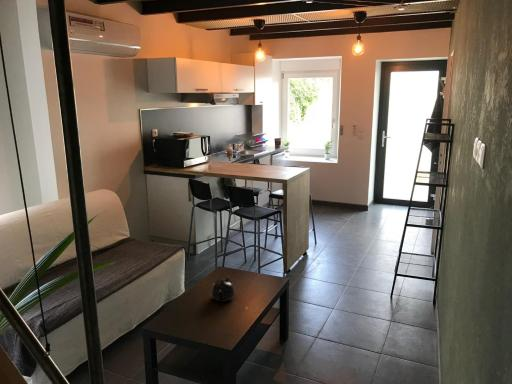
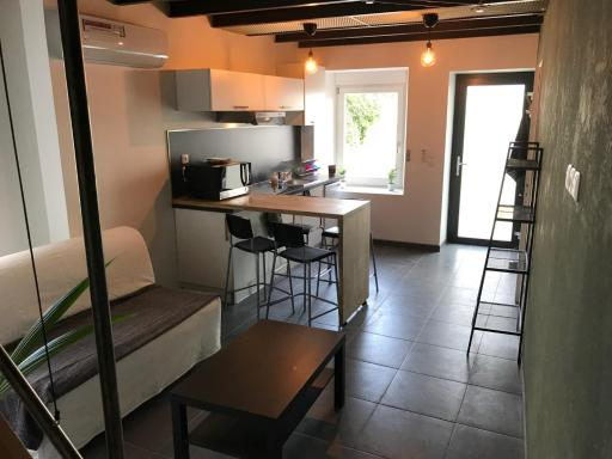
- teapot [210,274,236,303]
